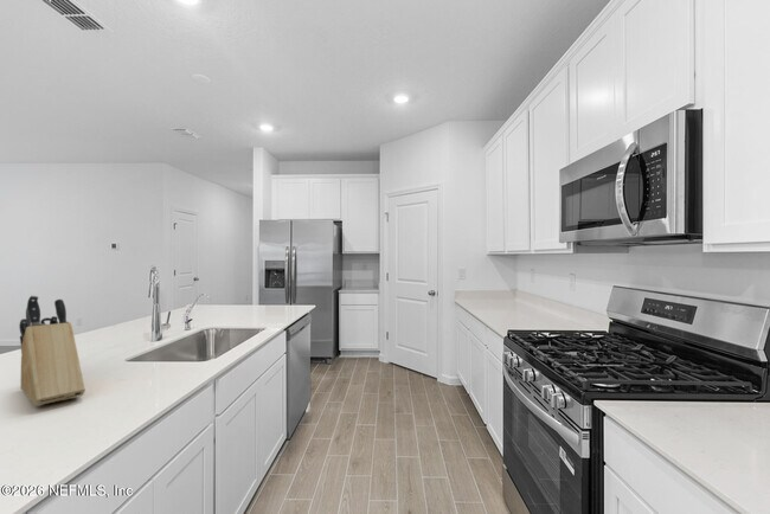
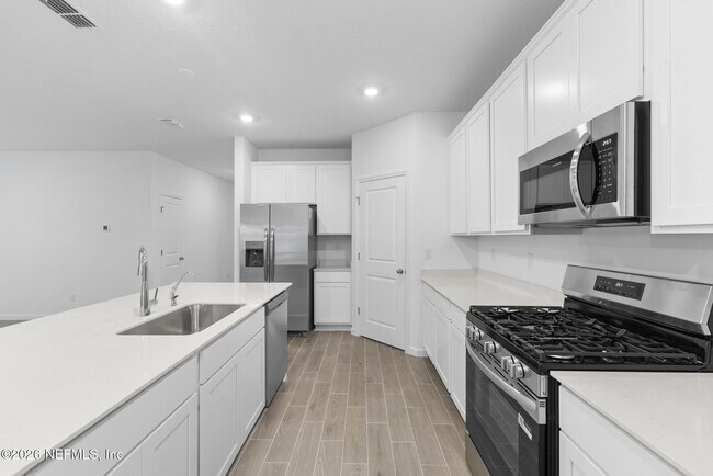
- knife block [18,295,86,407]
